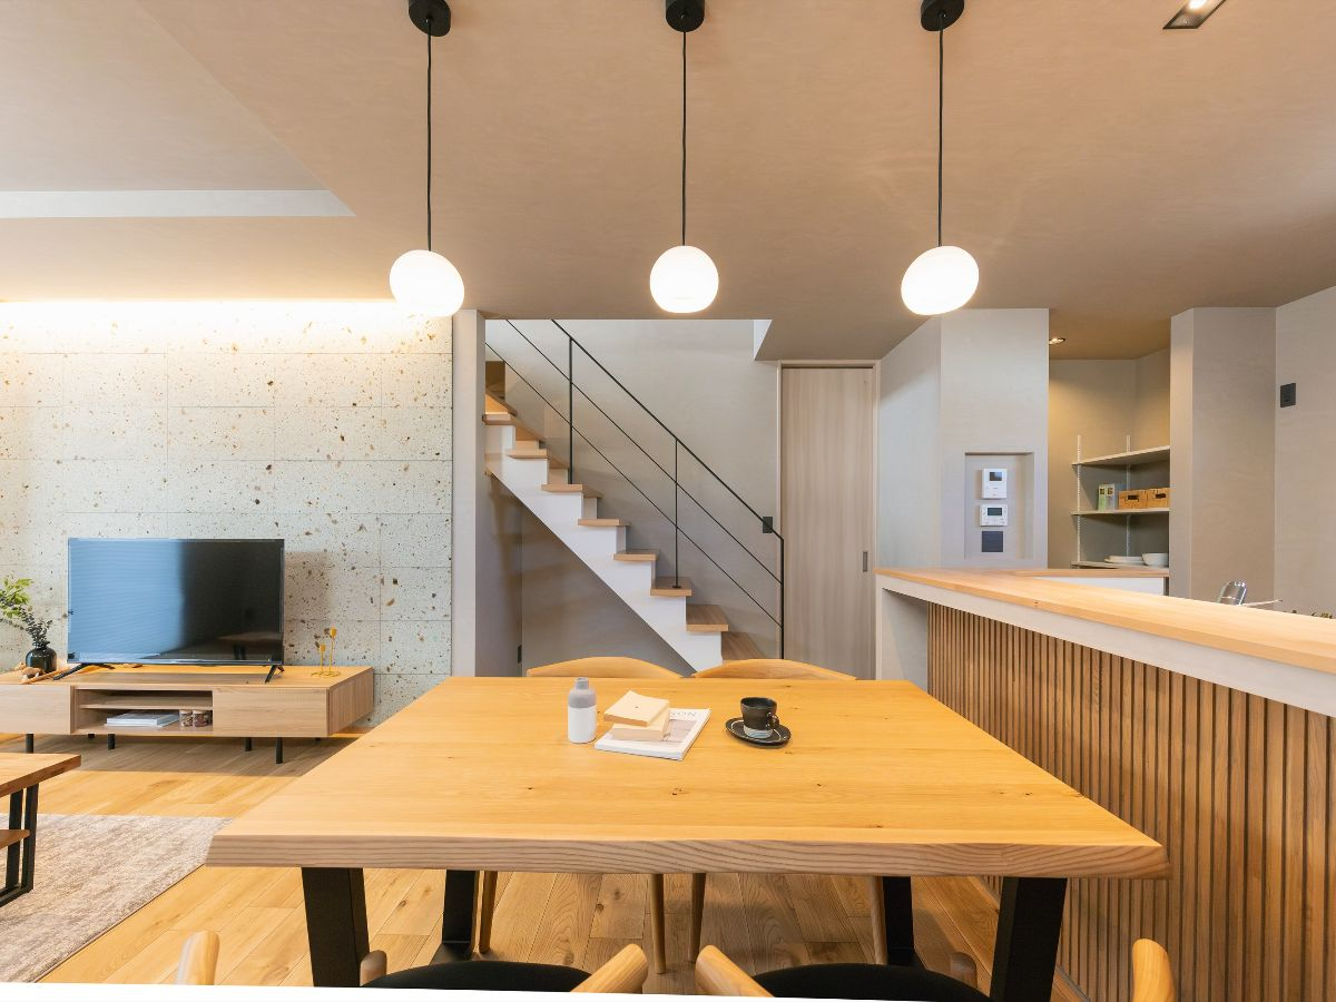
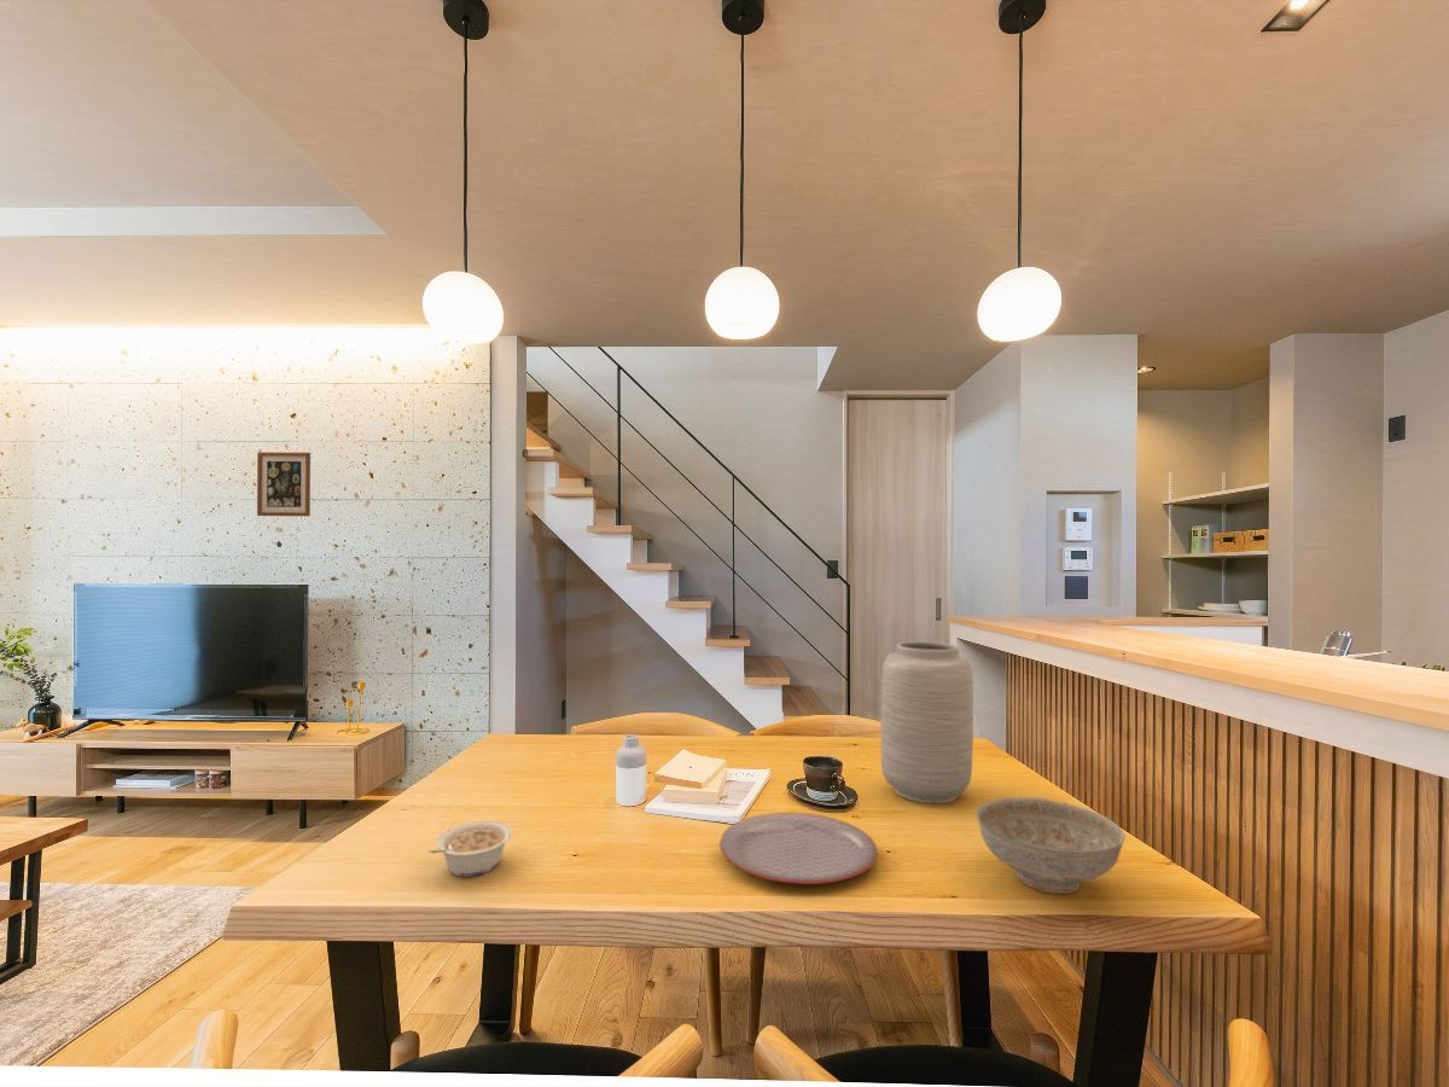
+ vase [880,640,974,804]
+ decorative bowl [974,796,1127,895]
+ wall art [256,451,312,517]
+ legume [426,820,513,878]
+ plate [718,812,879,885]
